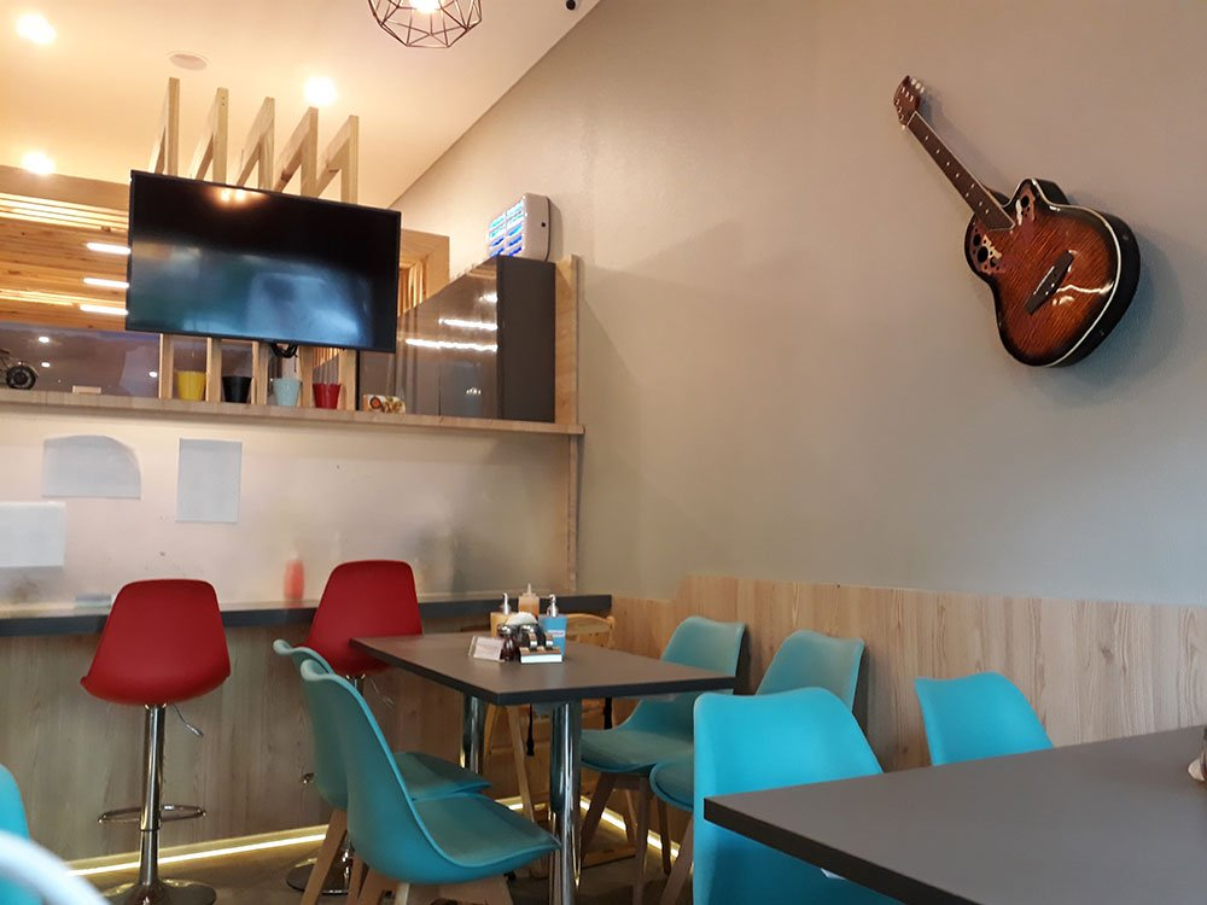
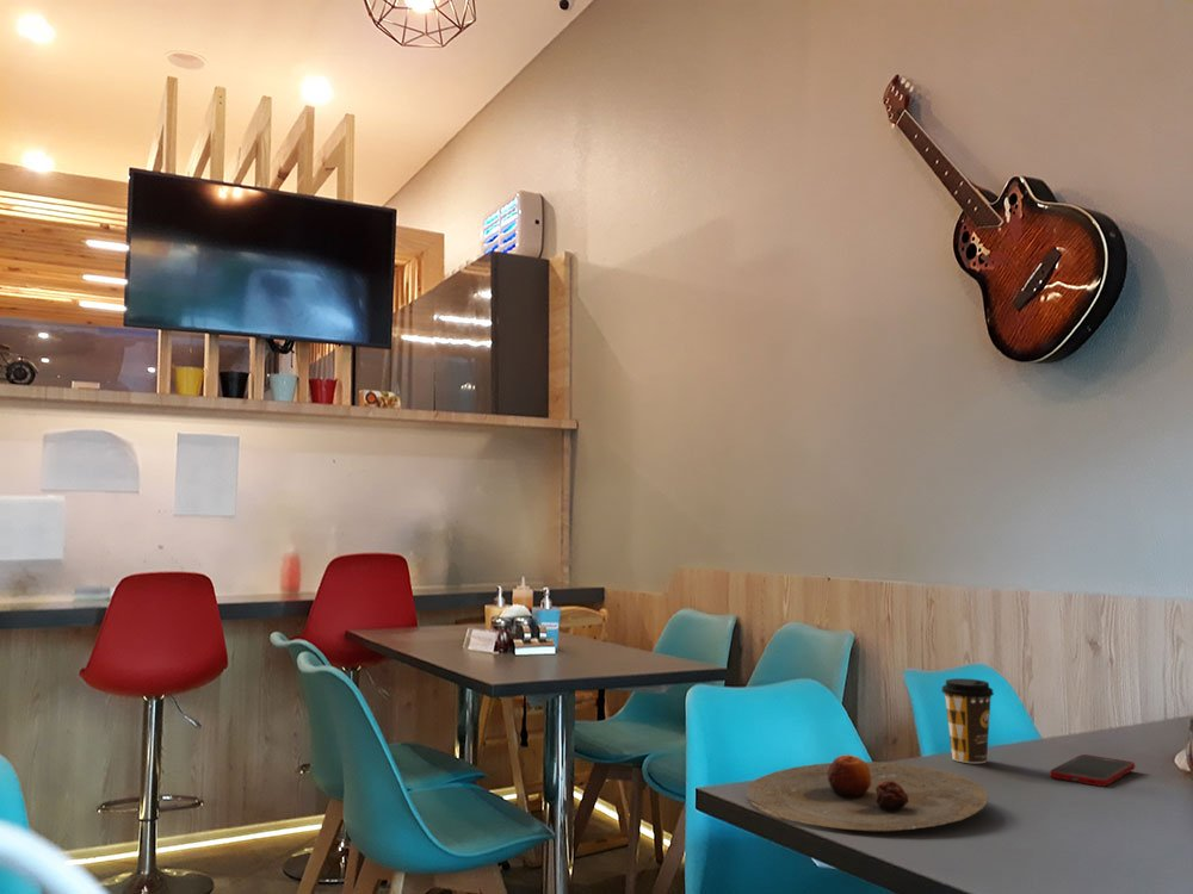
+ plate [746,753,989,832]
+ coffee cup [940,677,995,764]
+ cell phone [1049,753,1136,788]
